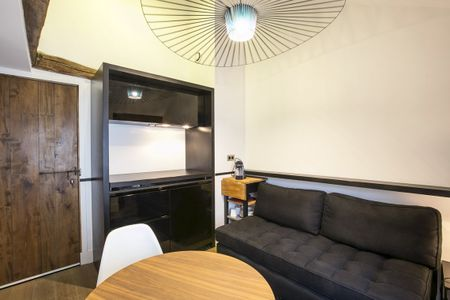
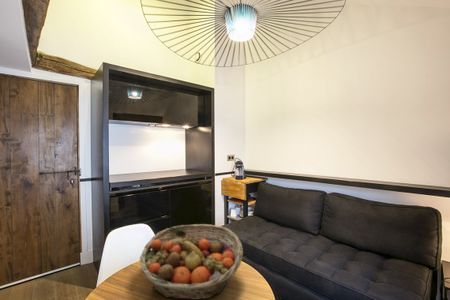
+ fruit basket [139,223,244,300]
